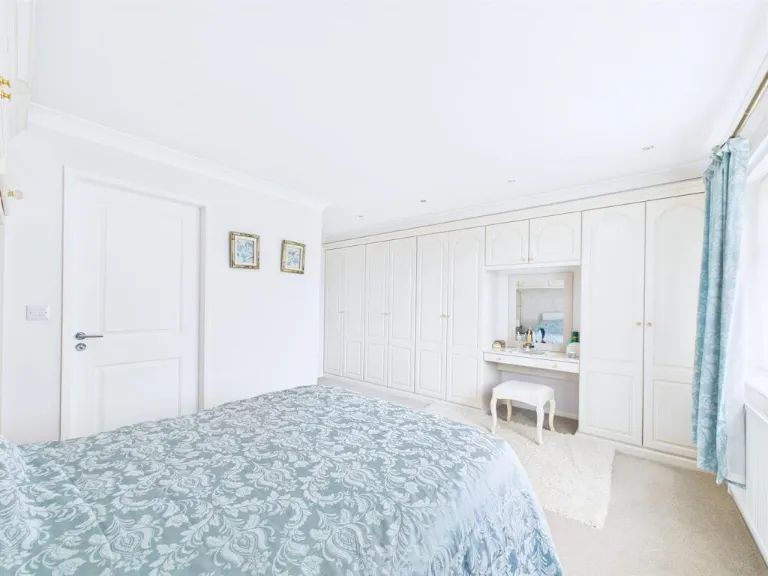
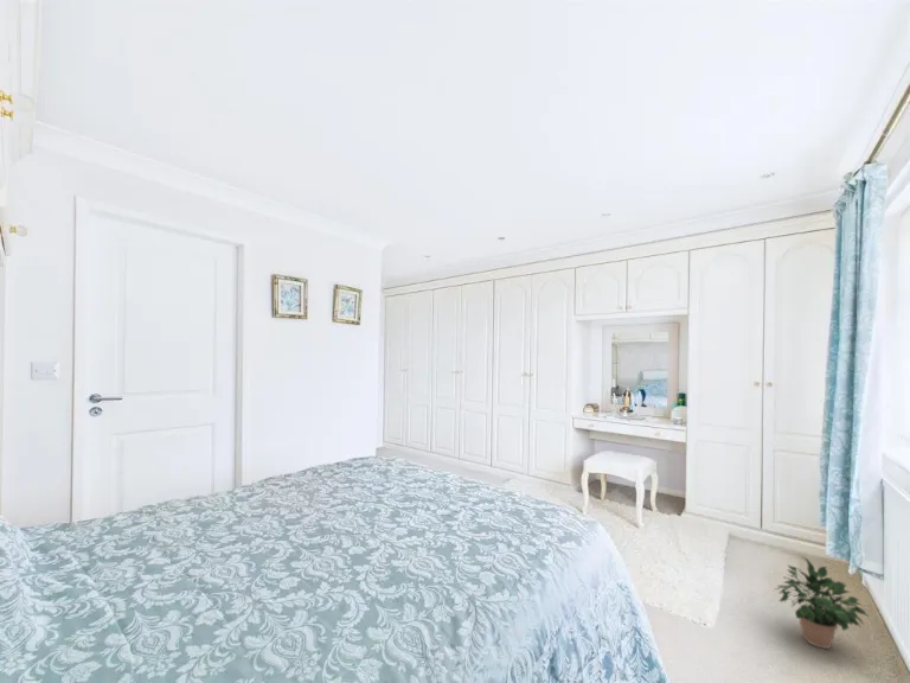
+ potted plant [773,554,870,650]
